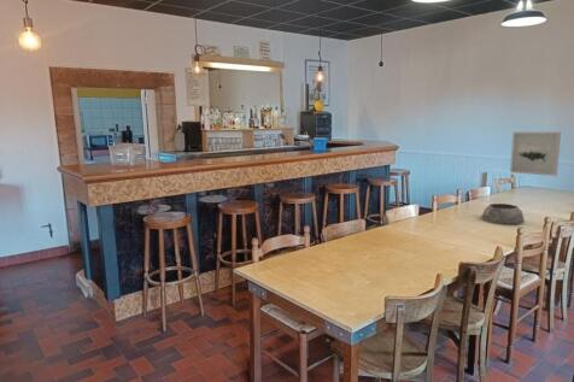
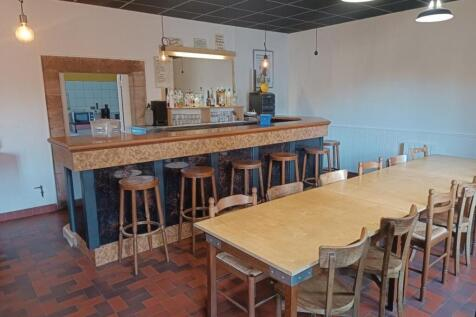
- plant pot [480,202,526,225]
- wall art [509,131,562,177]
